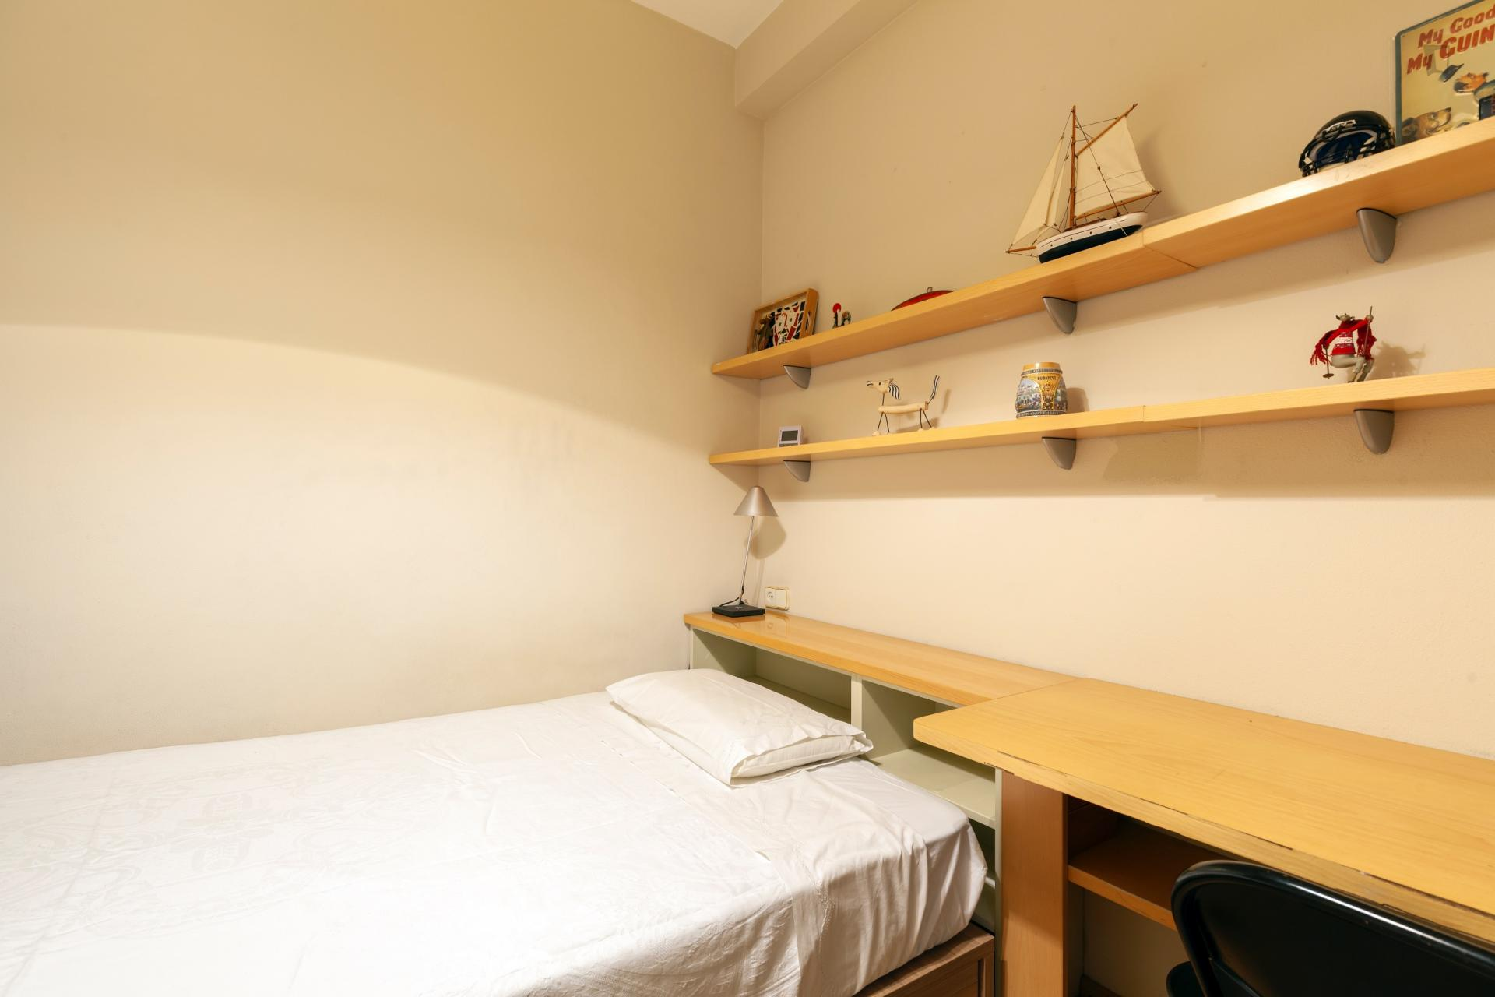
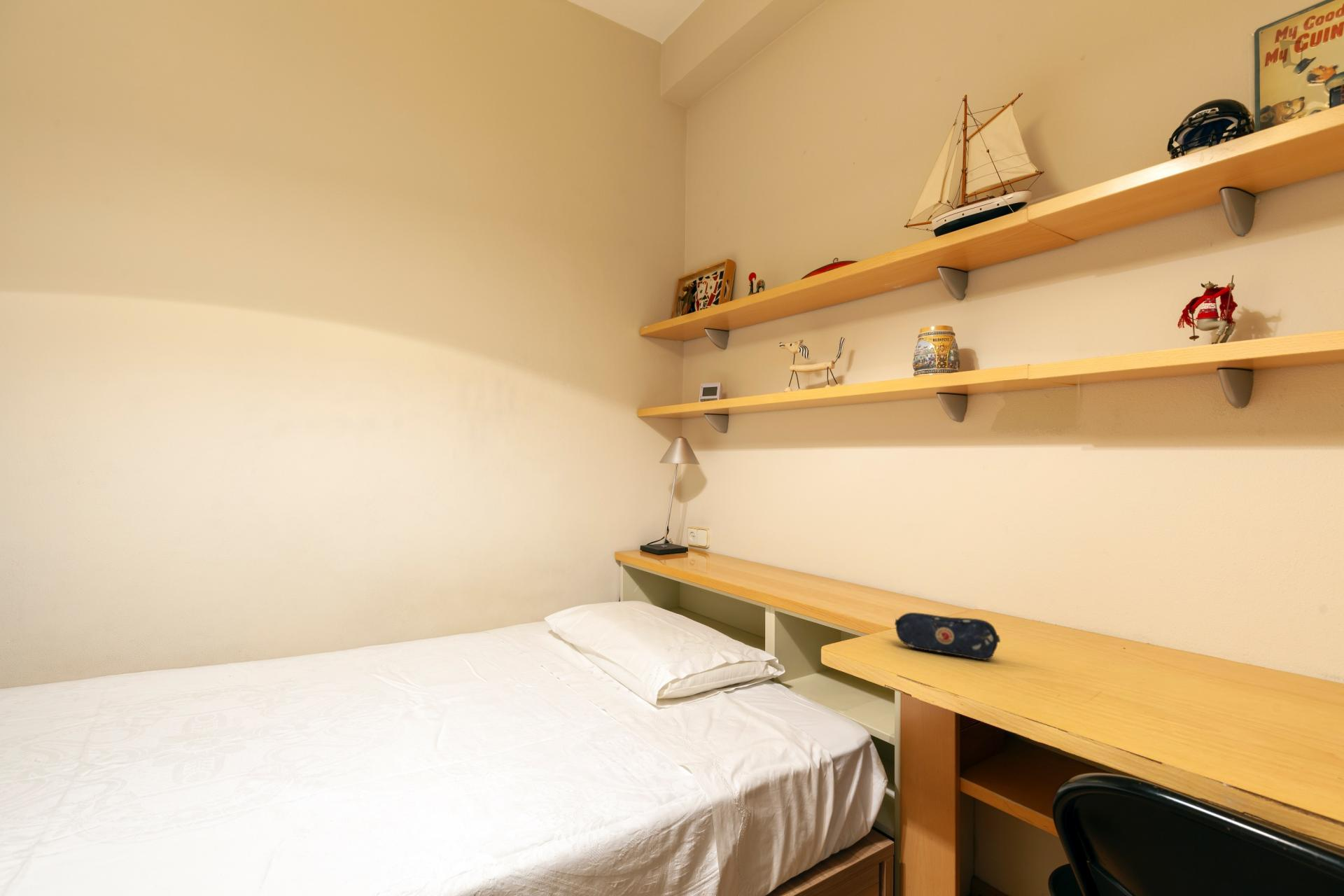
+ pencil case [894,612,1001,661]
